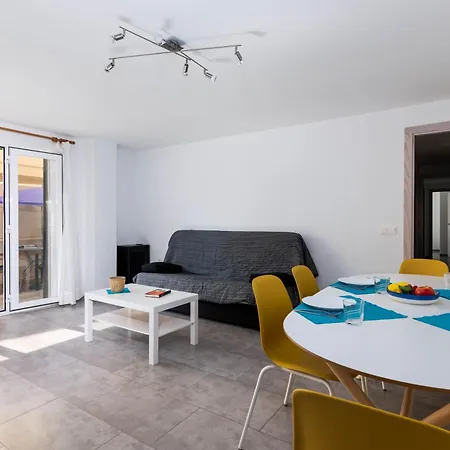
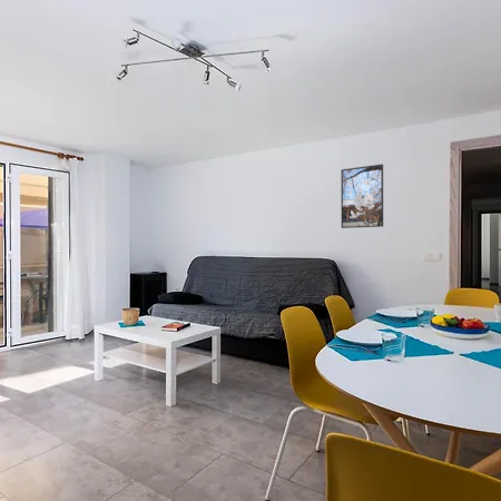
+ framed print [340,163,384,229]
